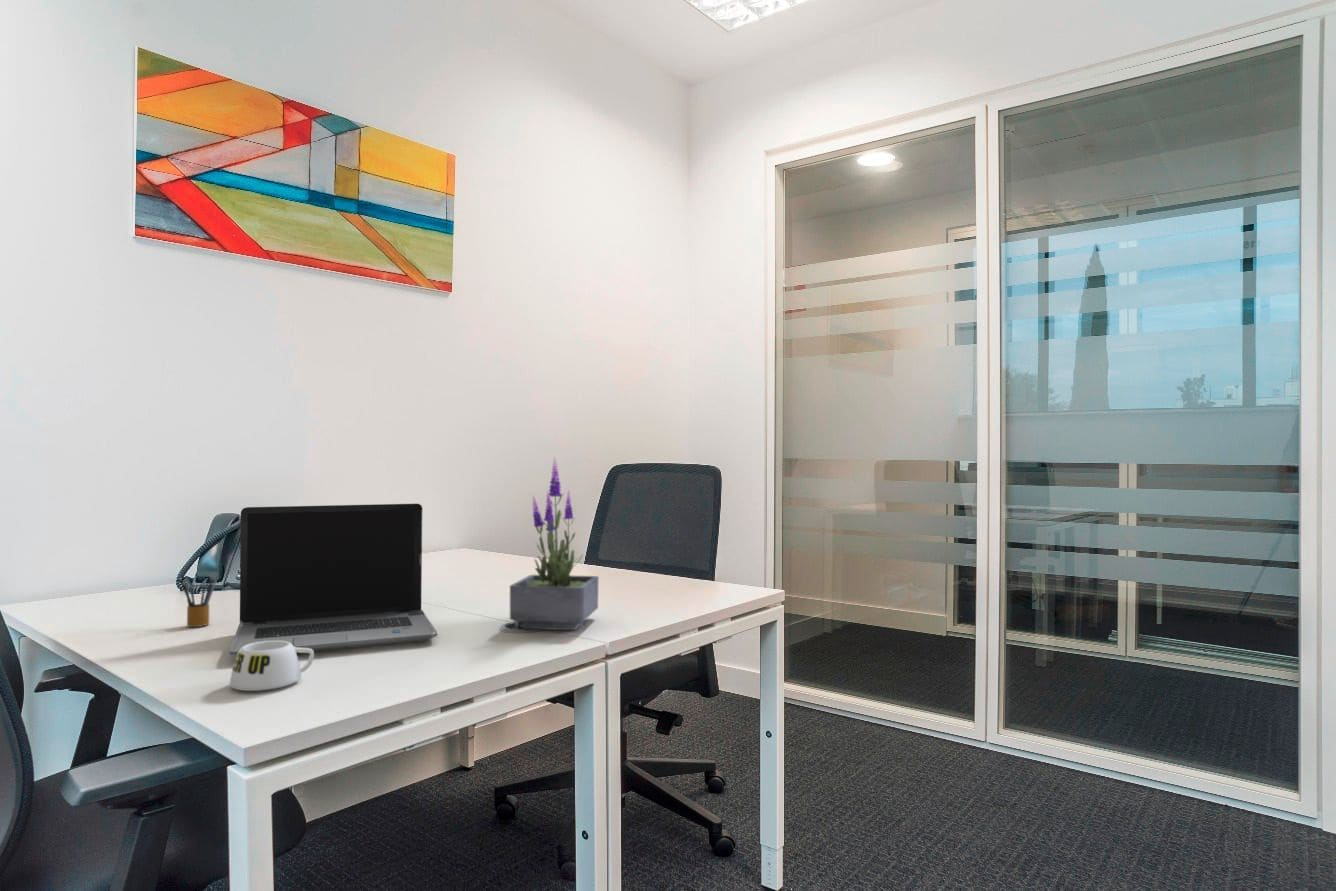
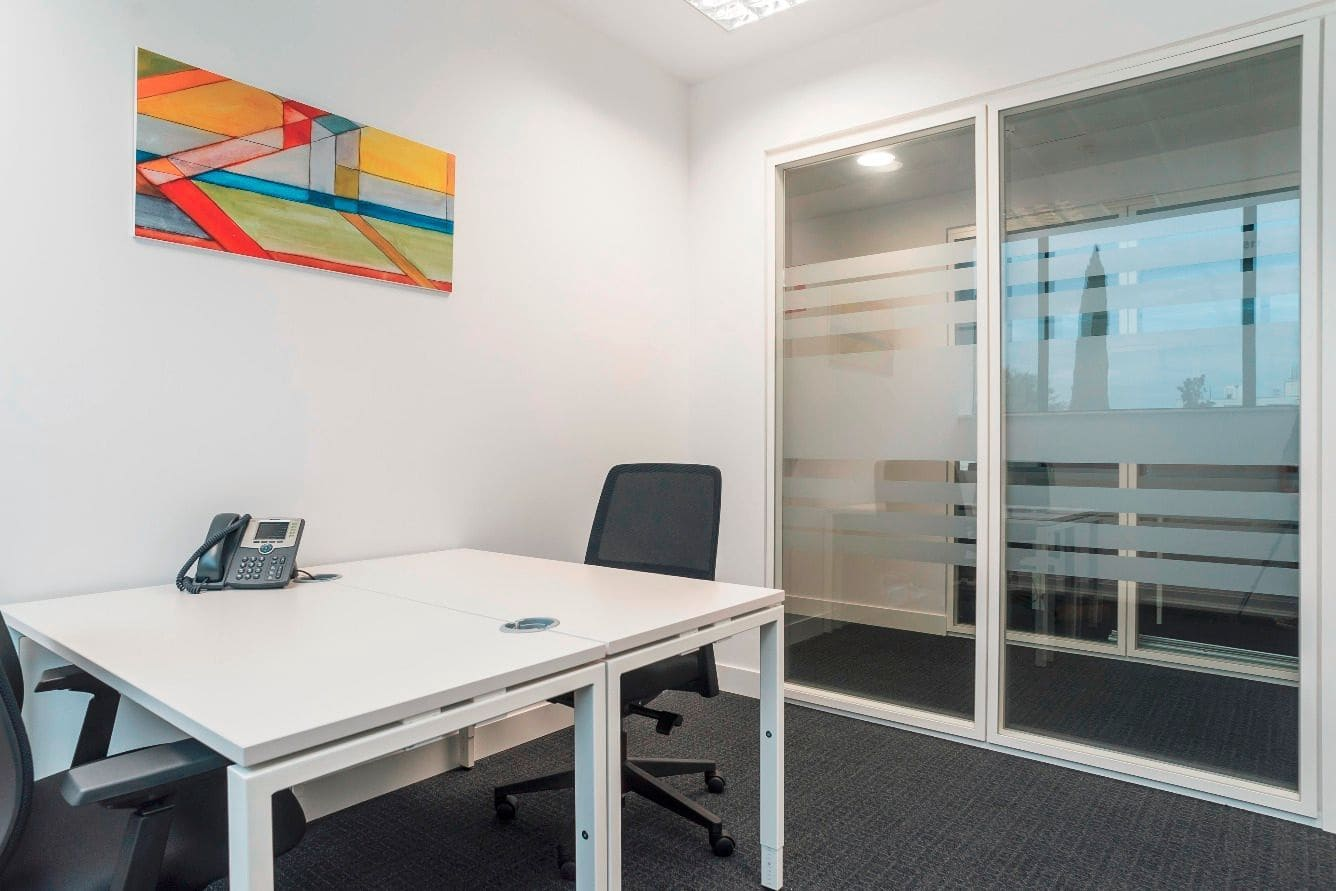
- mug [229,641,315,692]
- pencil box [181,575,218,628]
- laptop computer [228,503,439,657]
- potted plant [509,456,599,631]
